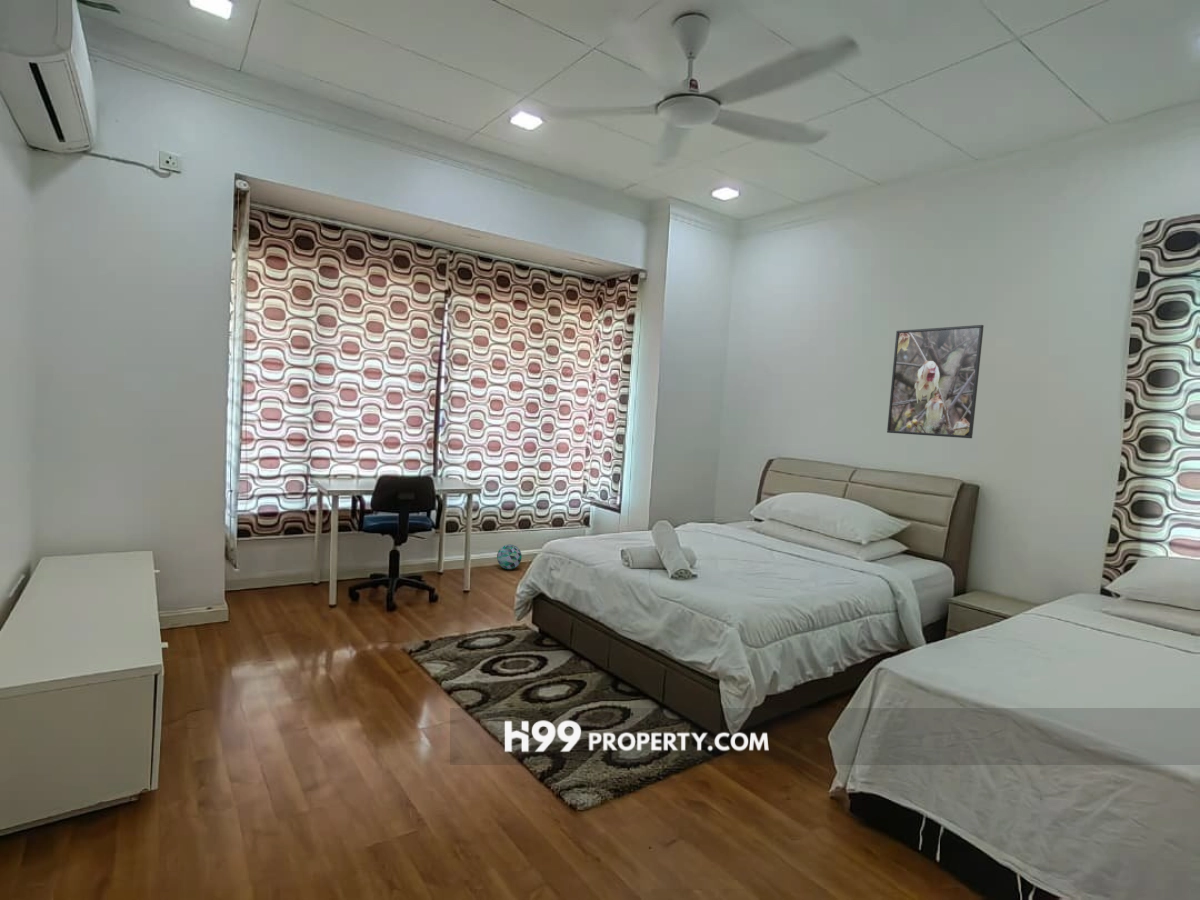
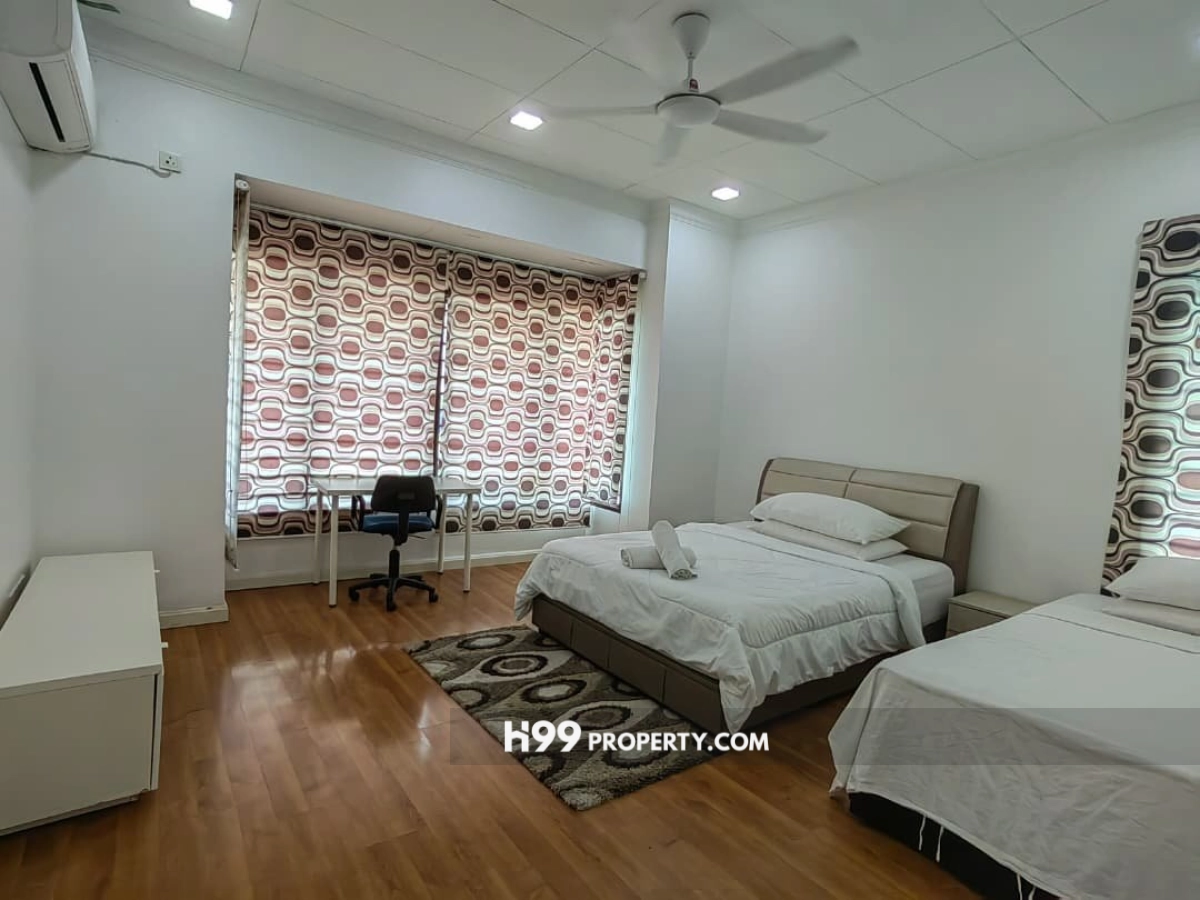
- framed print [886,324,985,439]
- decorative ball [496,543,523,570]
